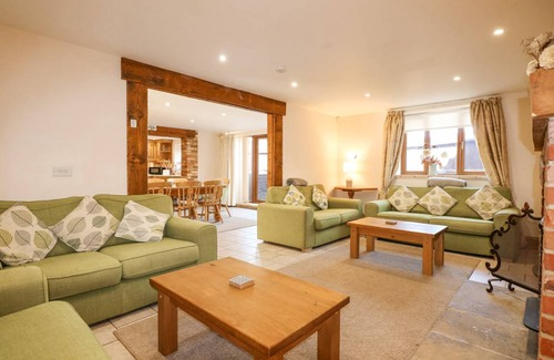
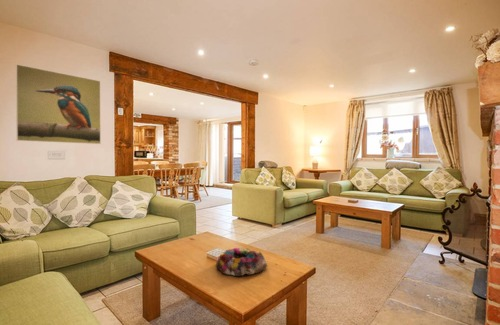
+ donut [215,247,268,277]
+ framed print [15,63,102,145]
